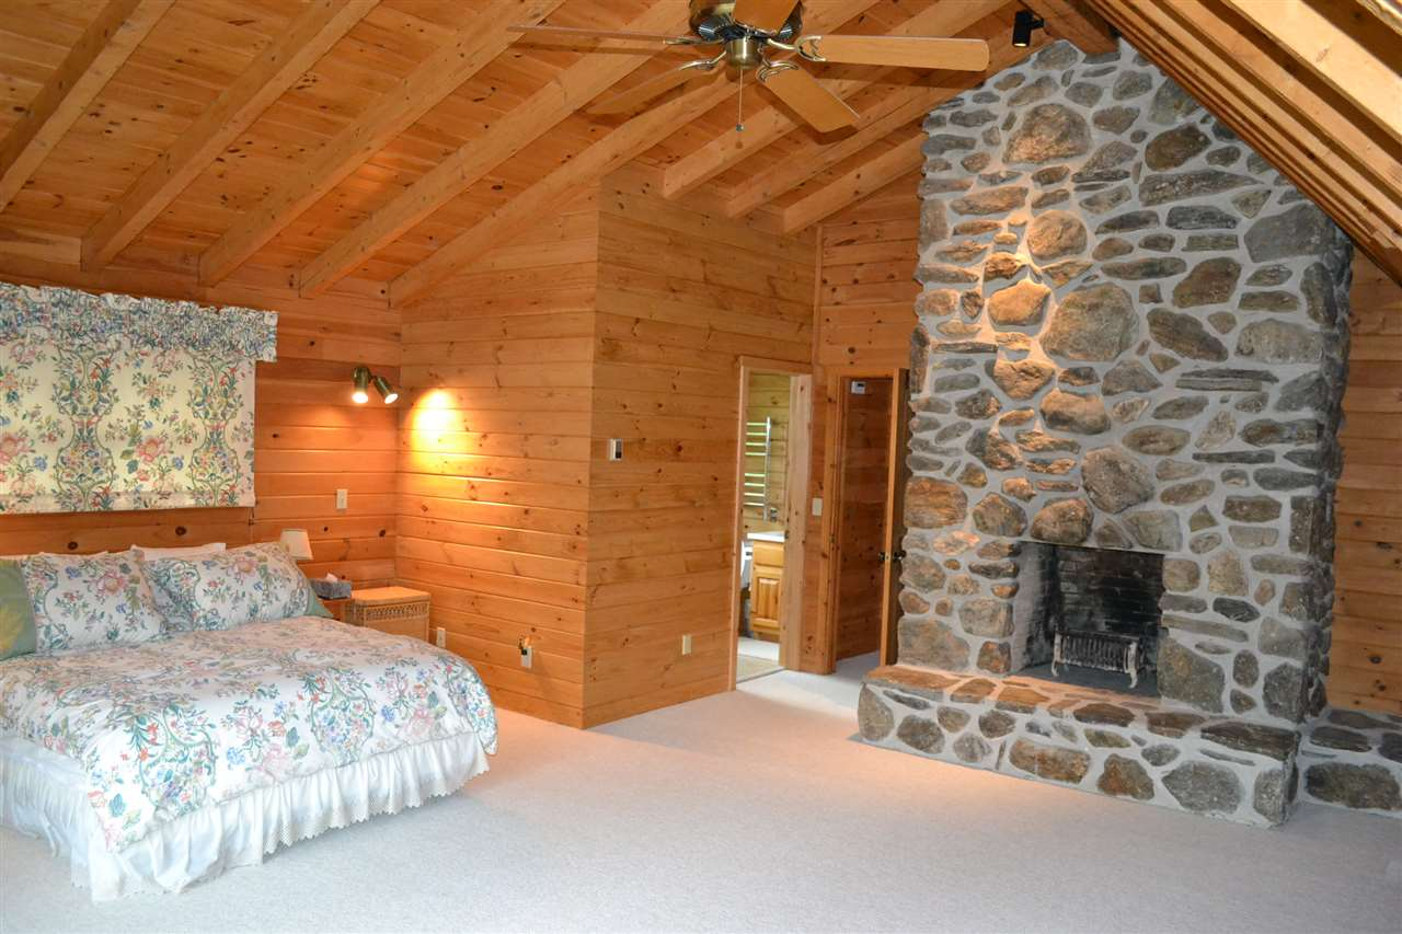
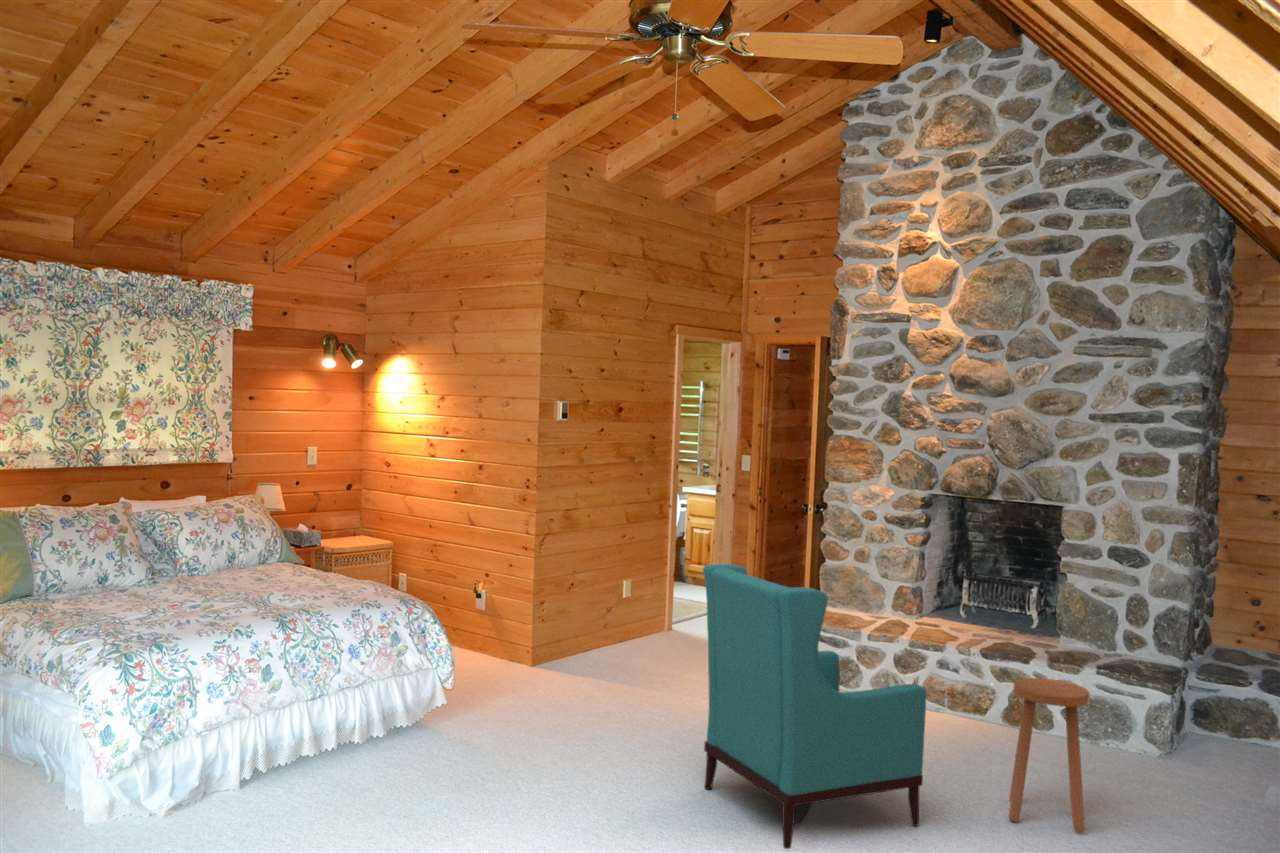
+ armchair [702,563,927,850]
+ stool [1008,677,1091,834]
